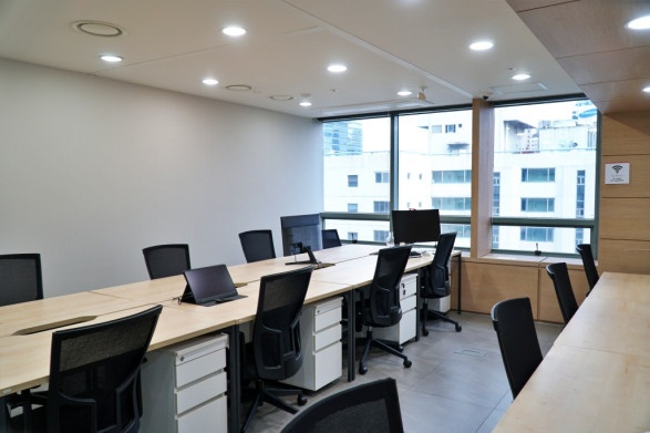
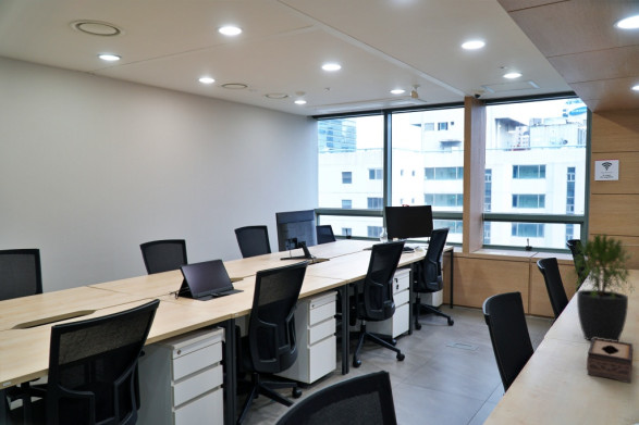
+ potted plant [565,232,636,342]
+ tissue box [586,338,634,384]
